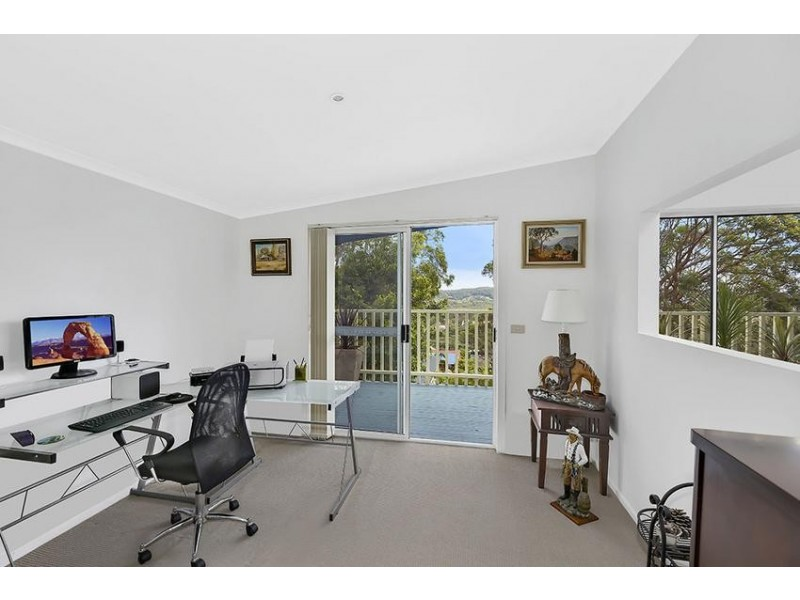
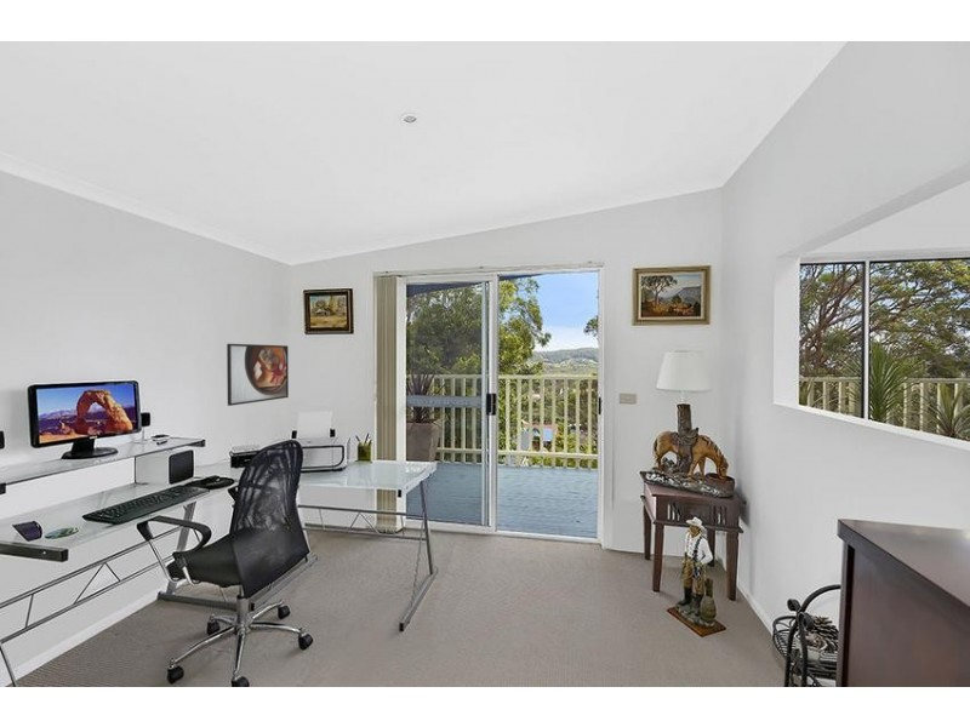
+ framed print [226,343,290,407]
